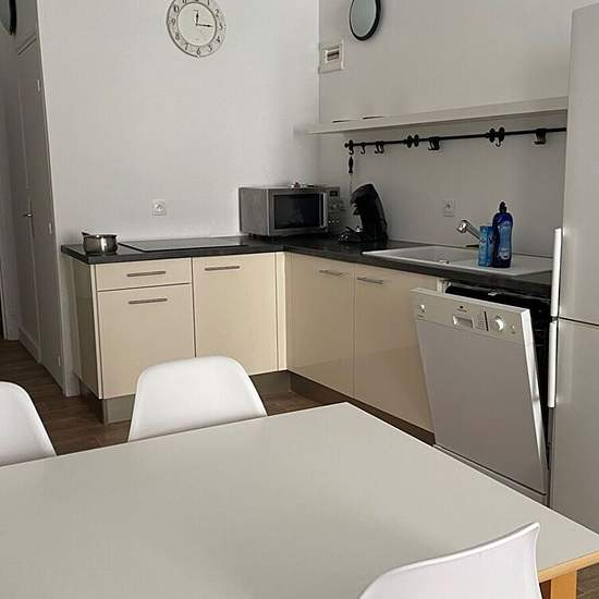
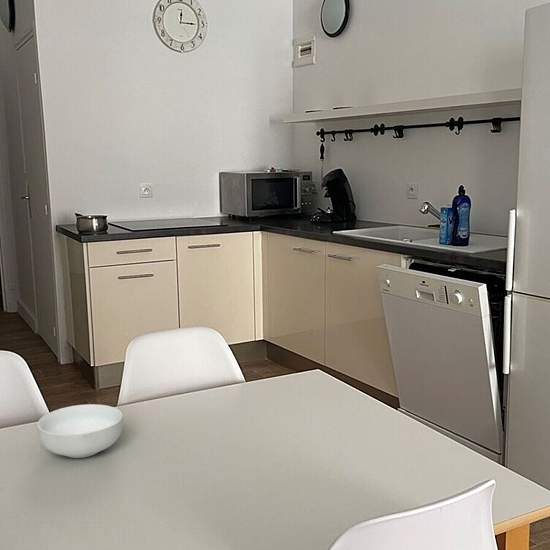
+ cereal bowl [36,403,124,459]
